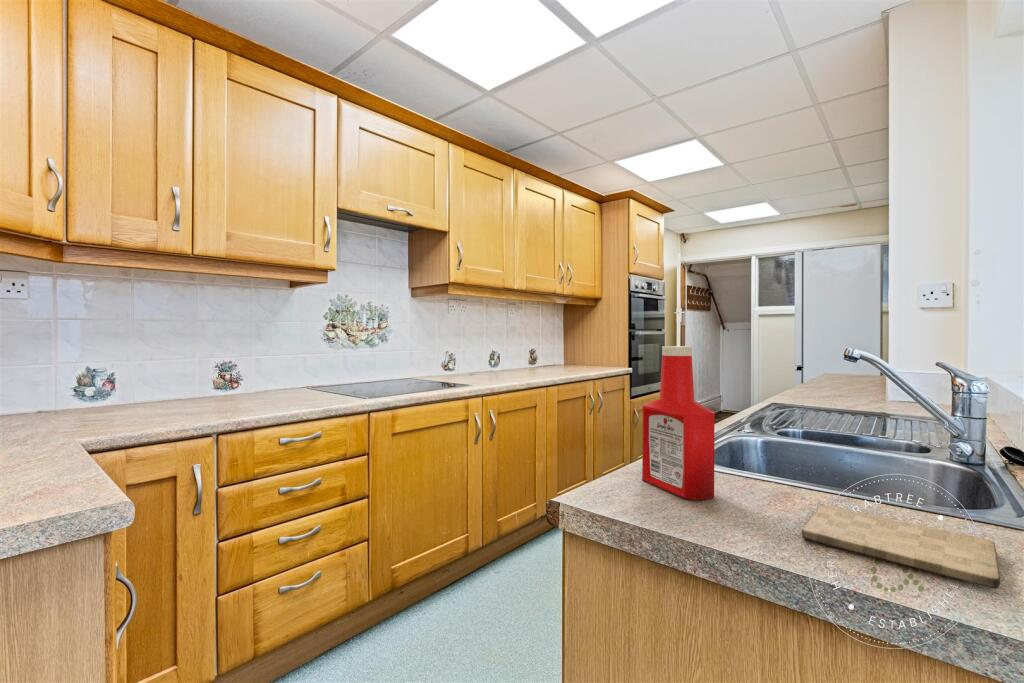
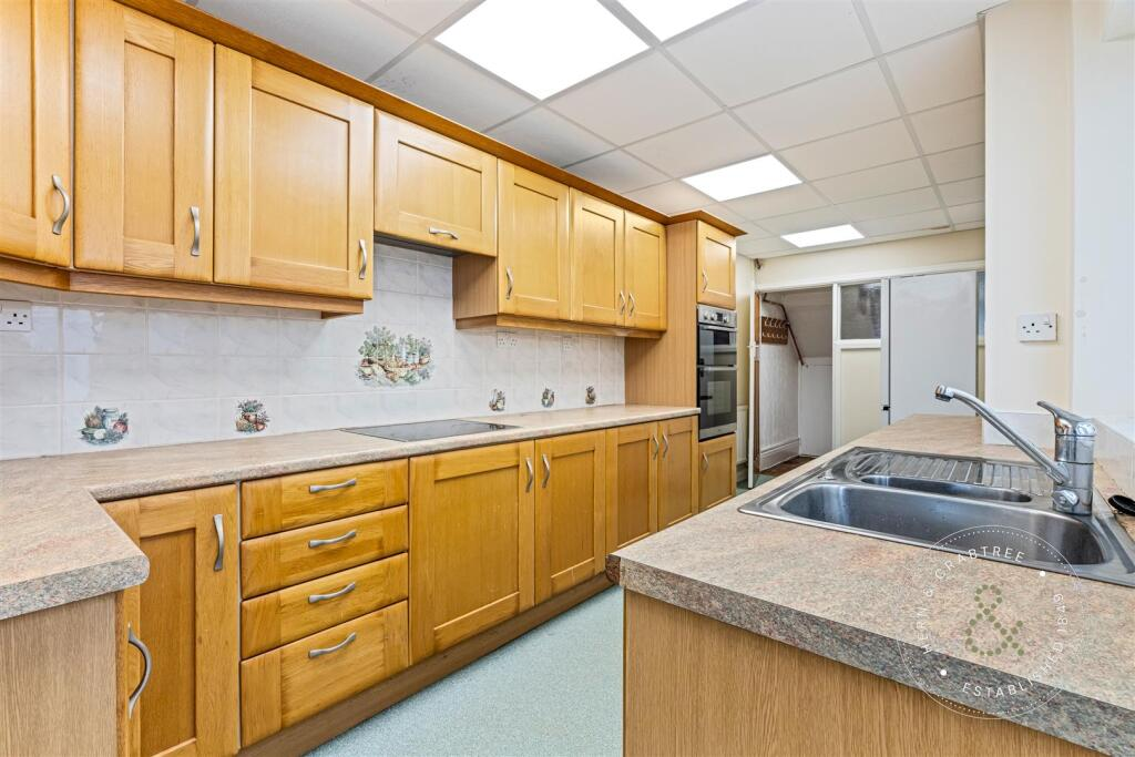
- soap bottle [641,345,715,501]
- cutting board [801,504,1001,590]
